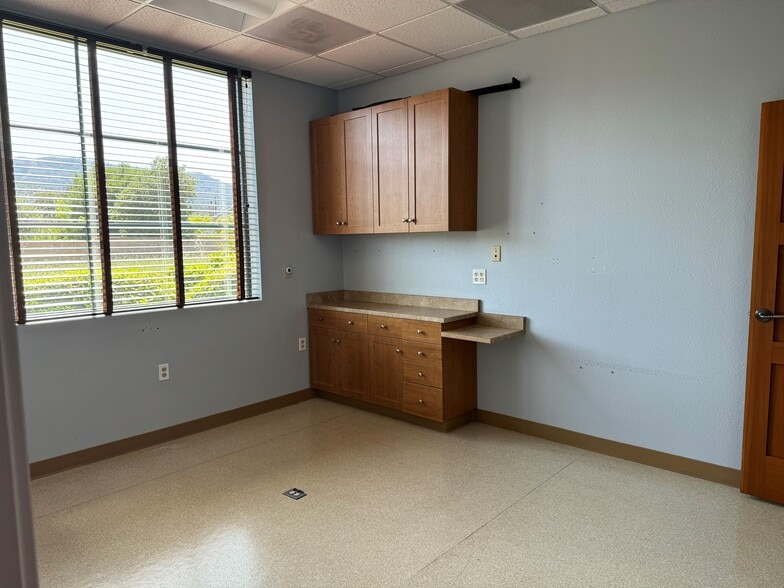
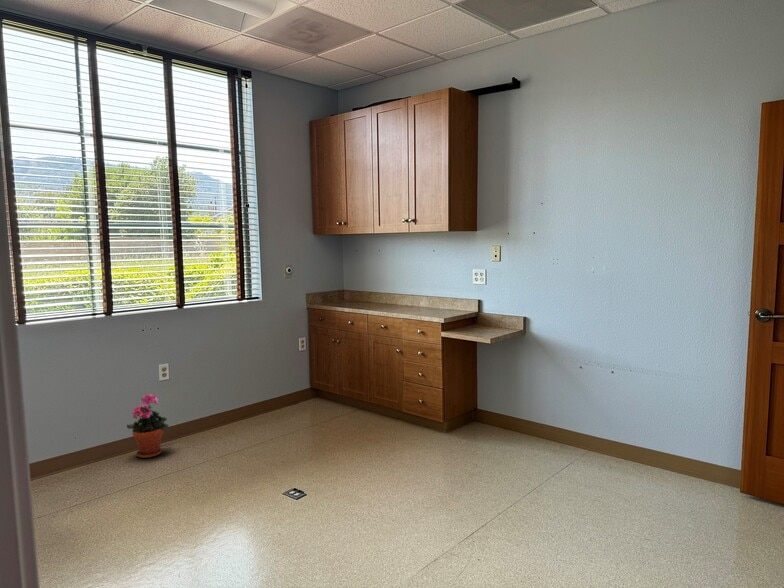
+ potted plant [126,393,169,459]
